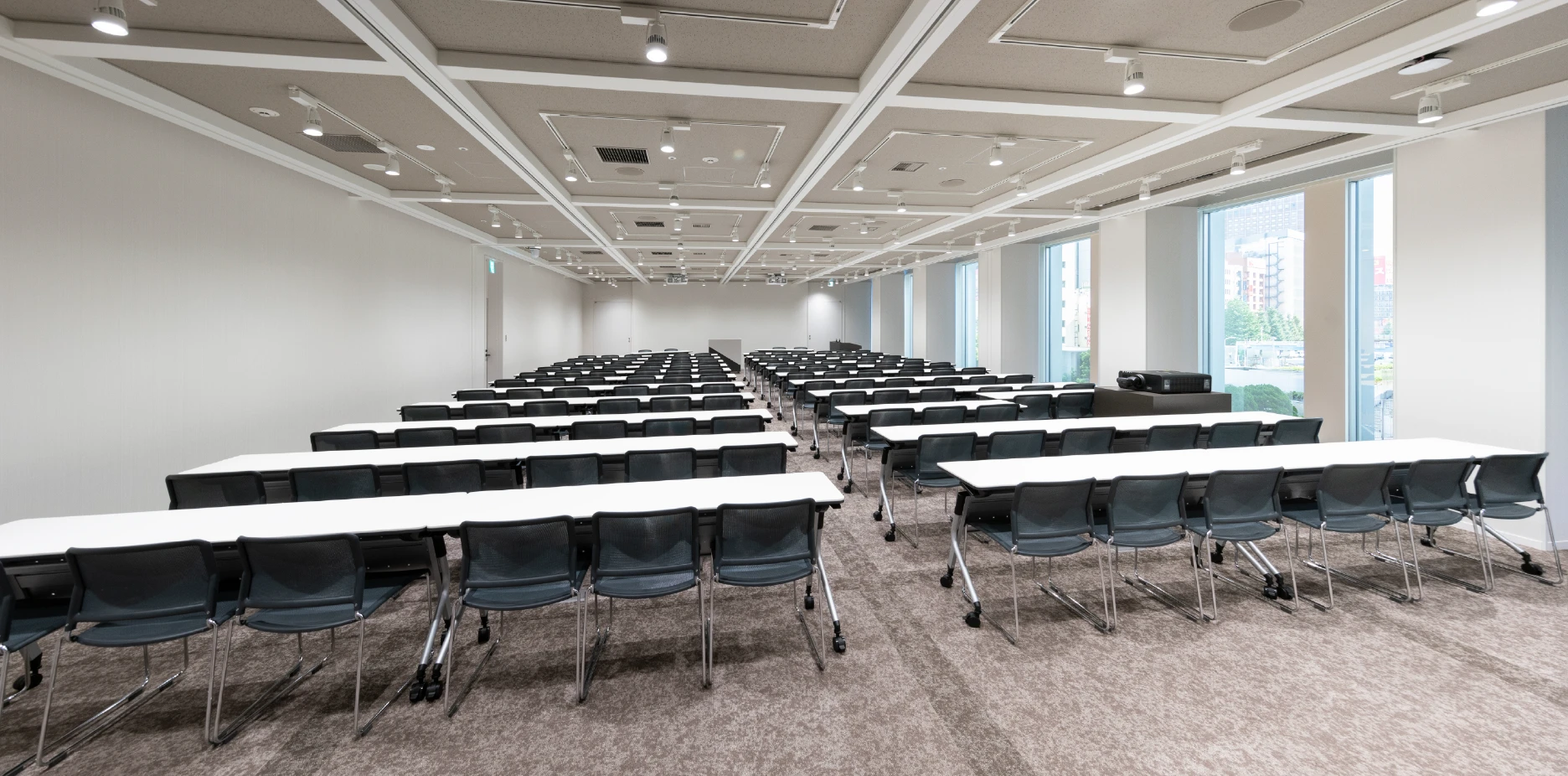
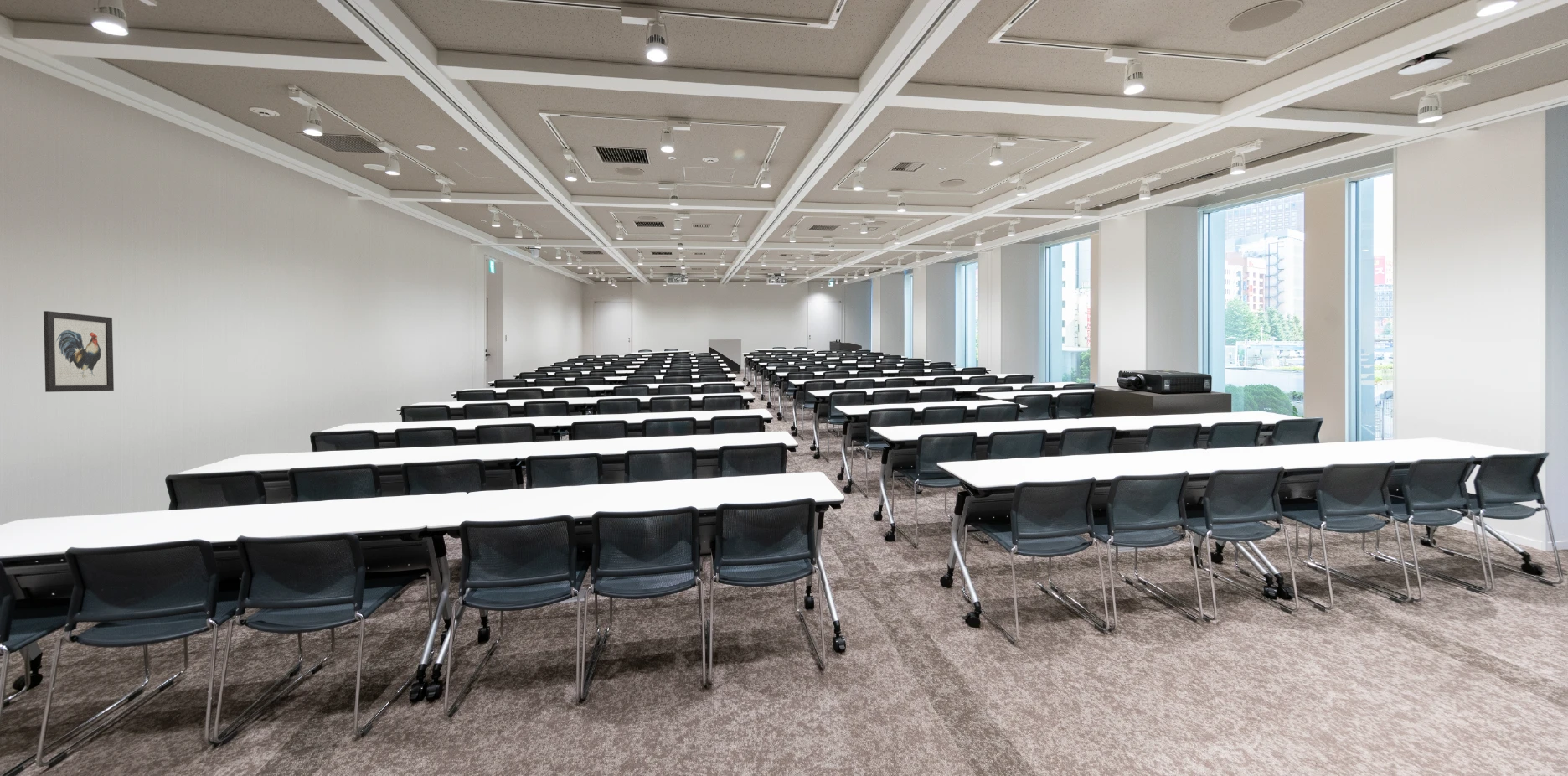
+ wall art [43,310,115,393]
